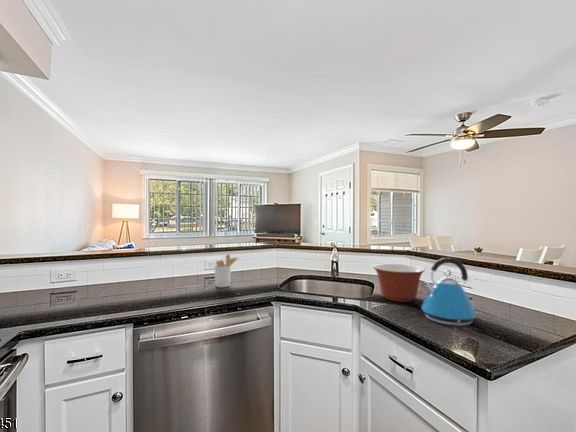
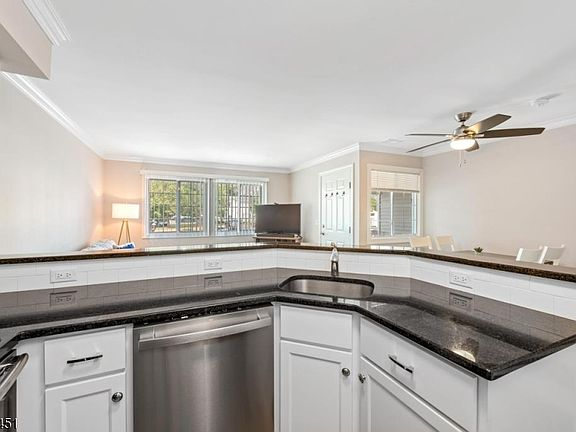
- kettle [420,257,479,327]
- mixing bowl [372,263,426,303]
- utensil holder [213,253,240,288]
